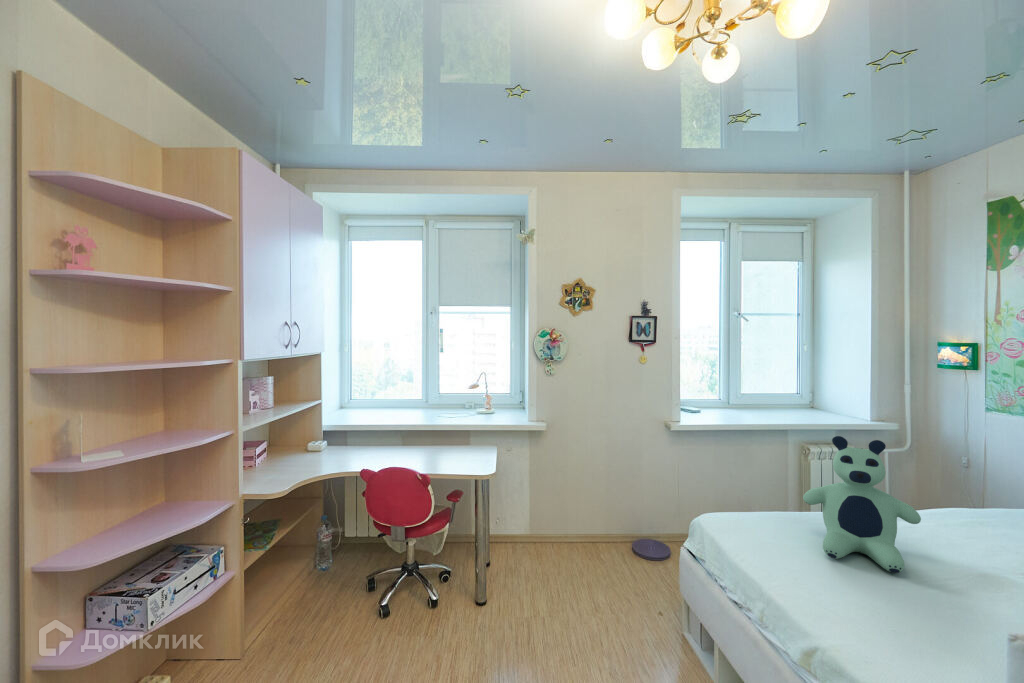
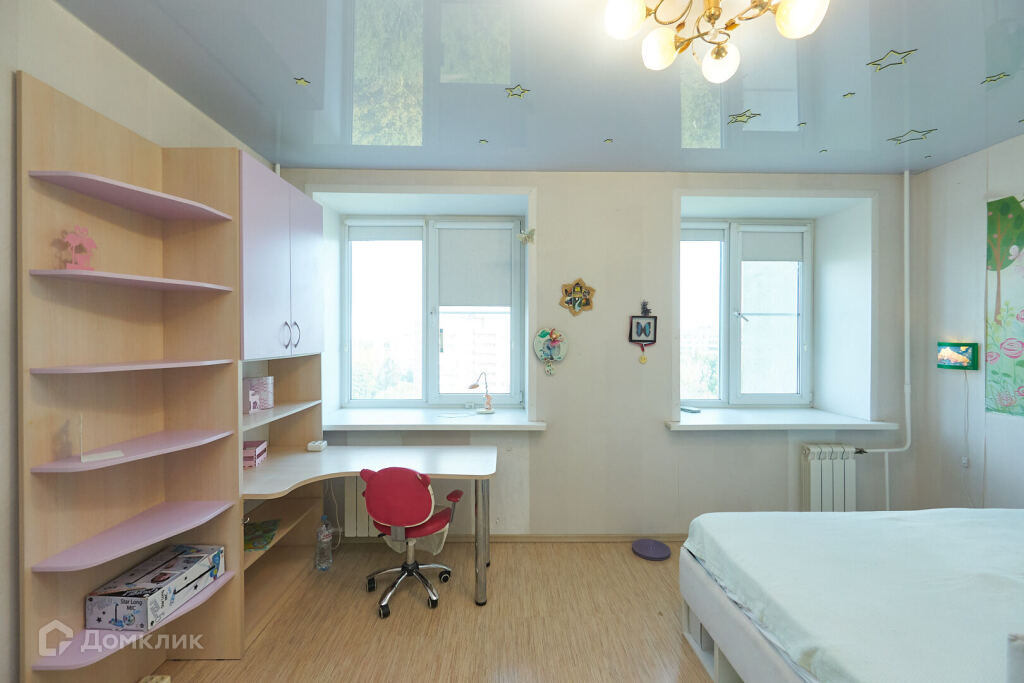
- bear [802,435,922,574]
